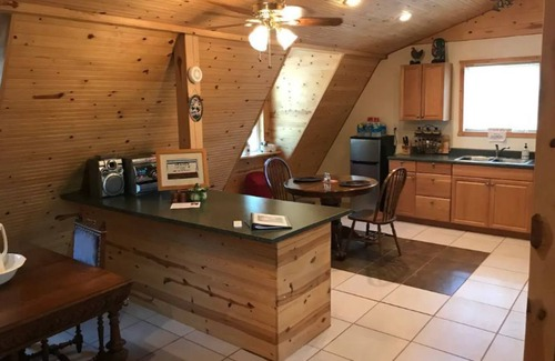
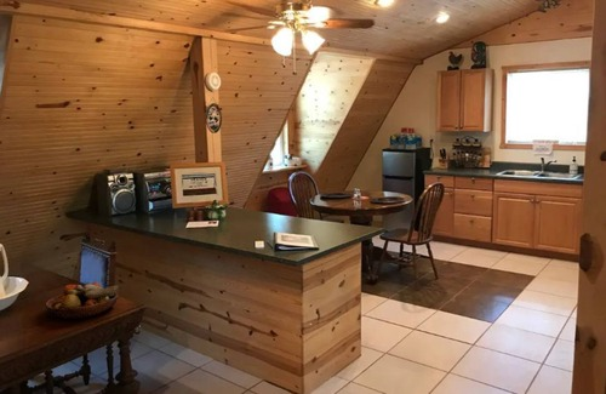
+ fruit bowl [45,281,121,320]
